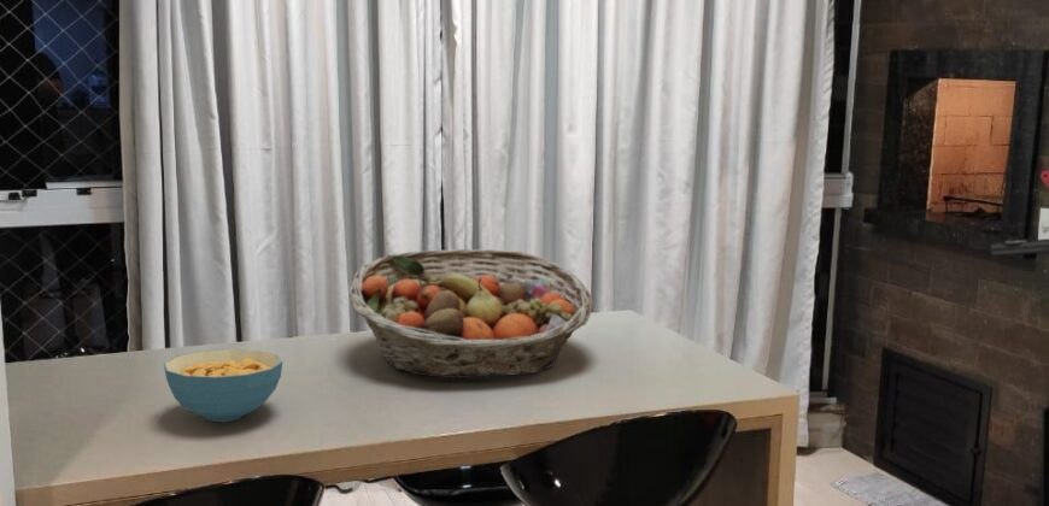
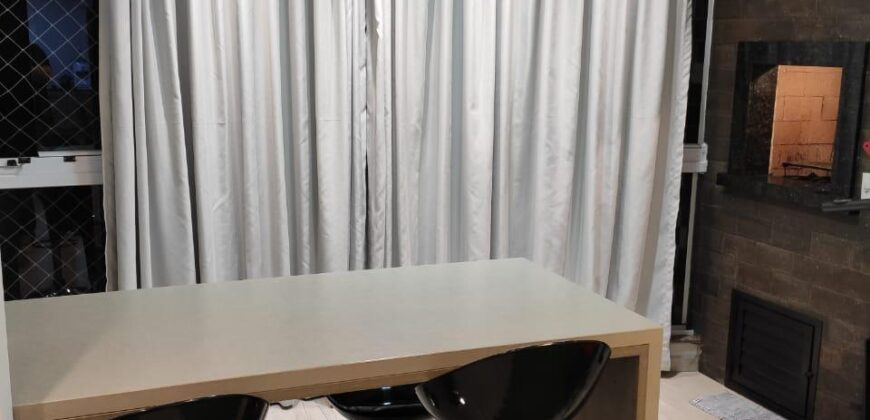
- cereal bowl [163,348,283,423]
- fruit basket [348,248,594,380]
